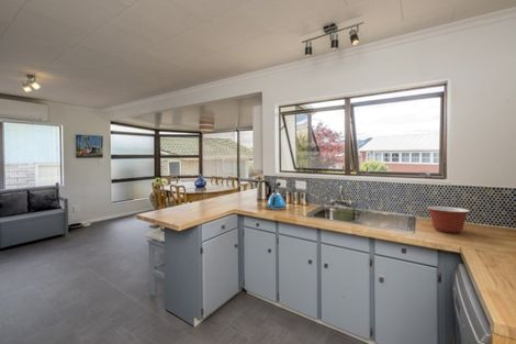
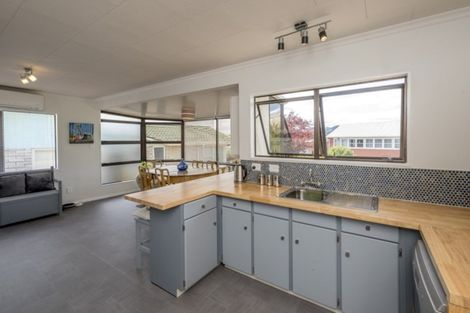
- mixing bowl [426,206,471,234]
- kettle [266,184,287,210]
